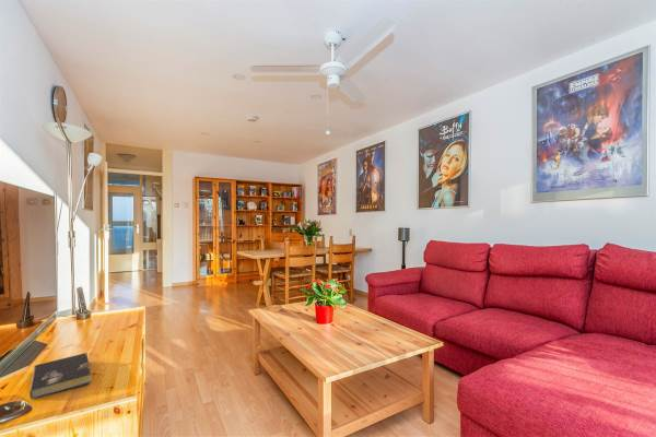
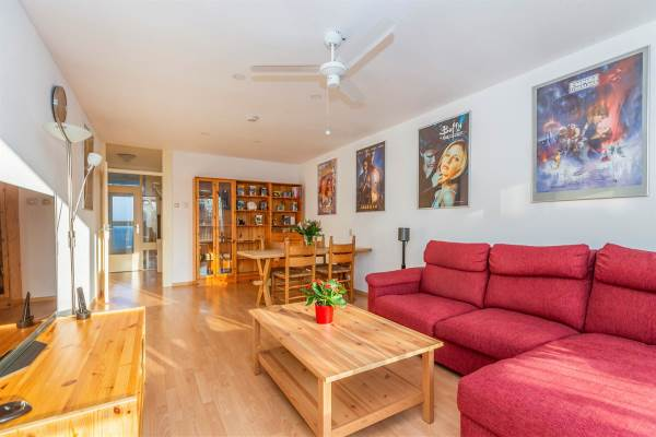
- book [28,352,92,400]
